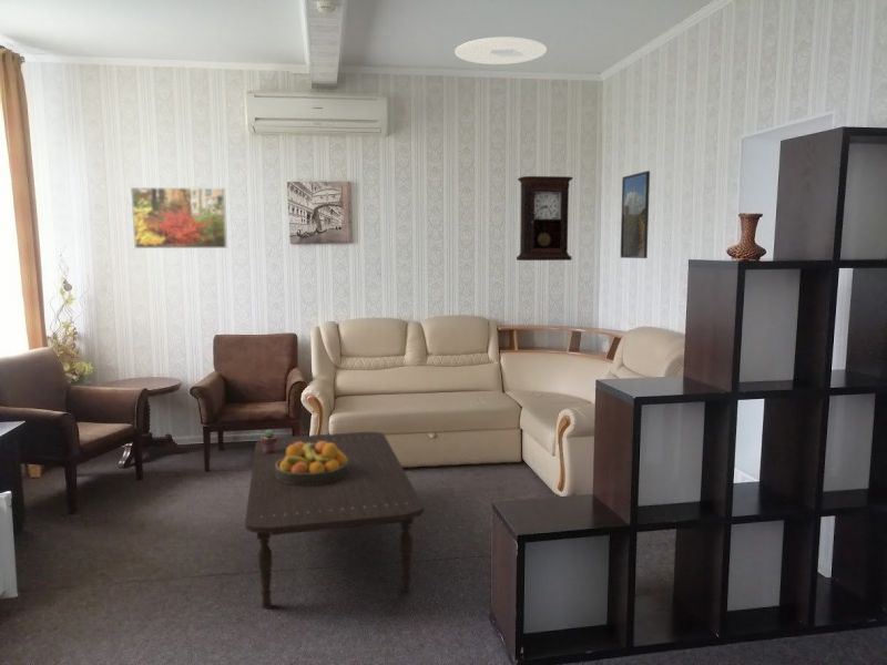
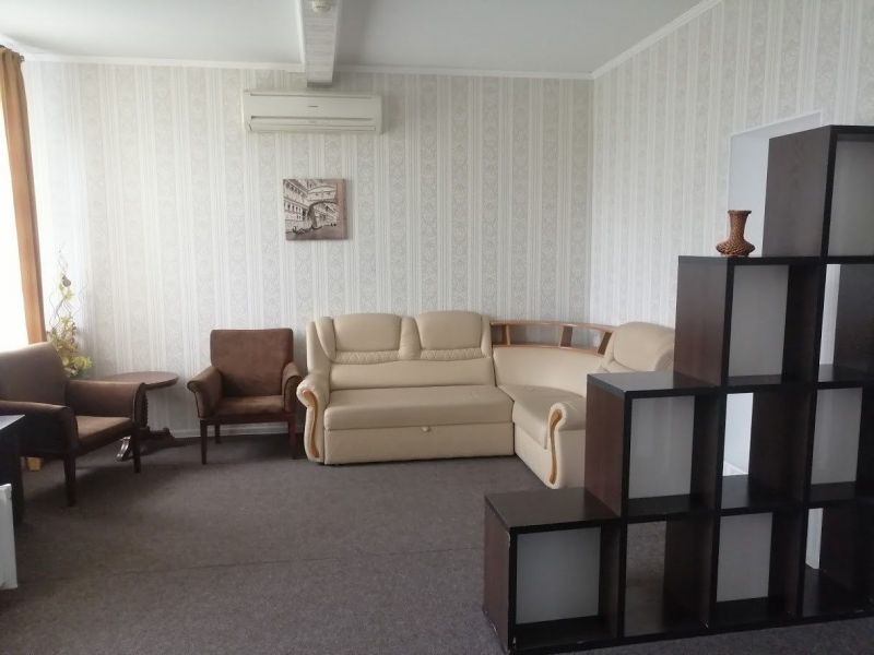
- potted succulent [259,429,279,453]
- pendulum clock [516,175,574,262]
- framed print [620,170,651,259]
- ceiling light [453,35,548,65]
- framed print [130,186,228,249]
- coffee table [244,431,425,610]
- fruit bowl [275,441,348,485]
